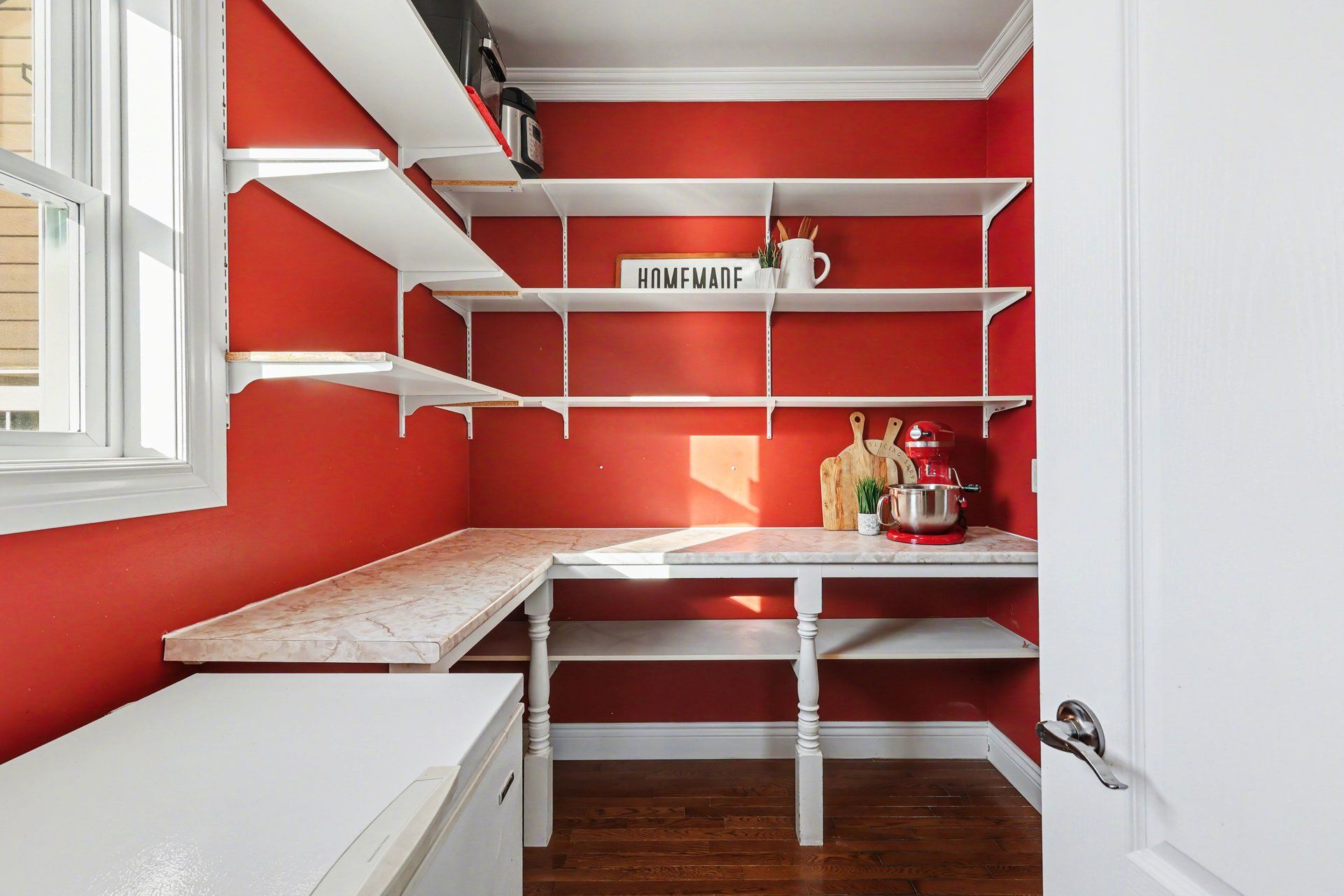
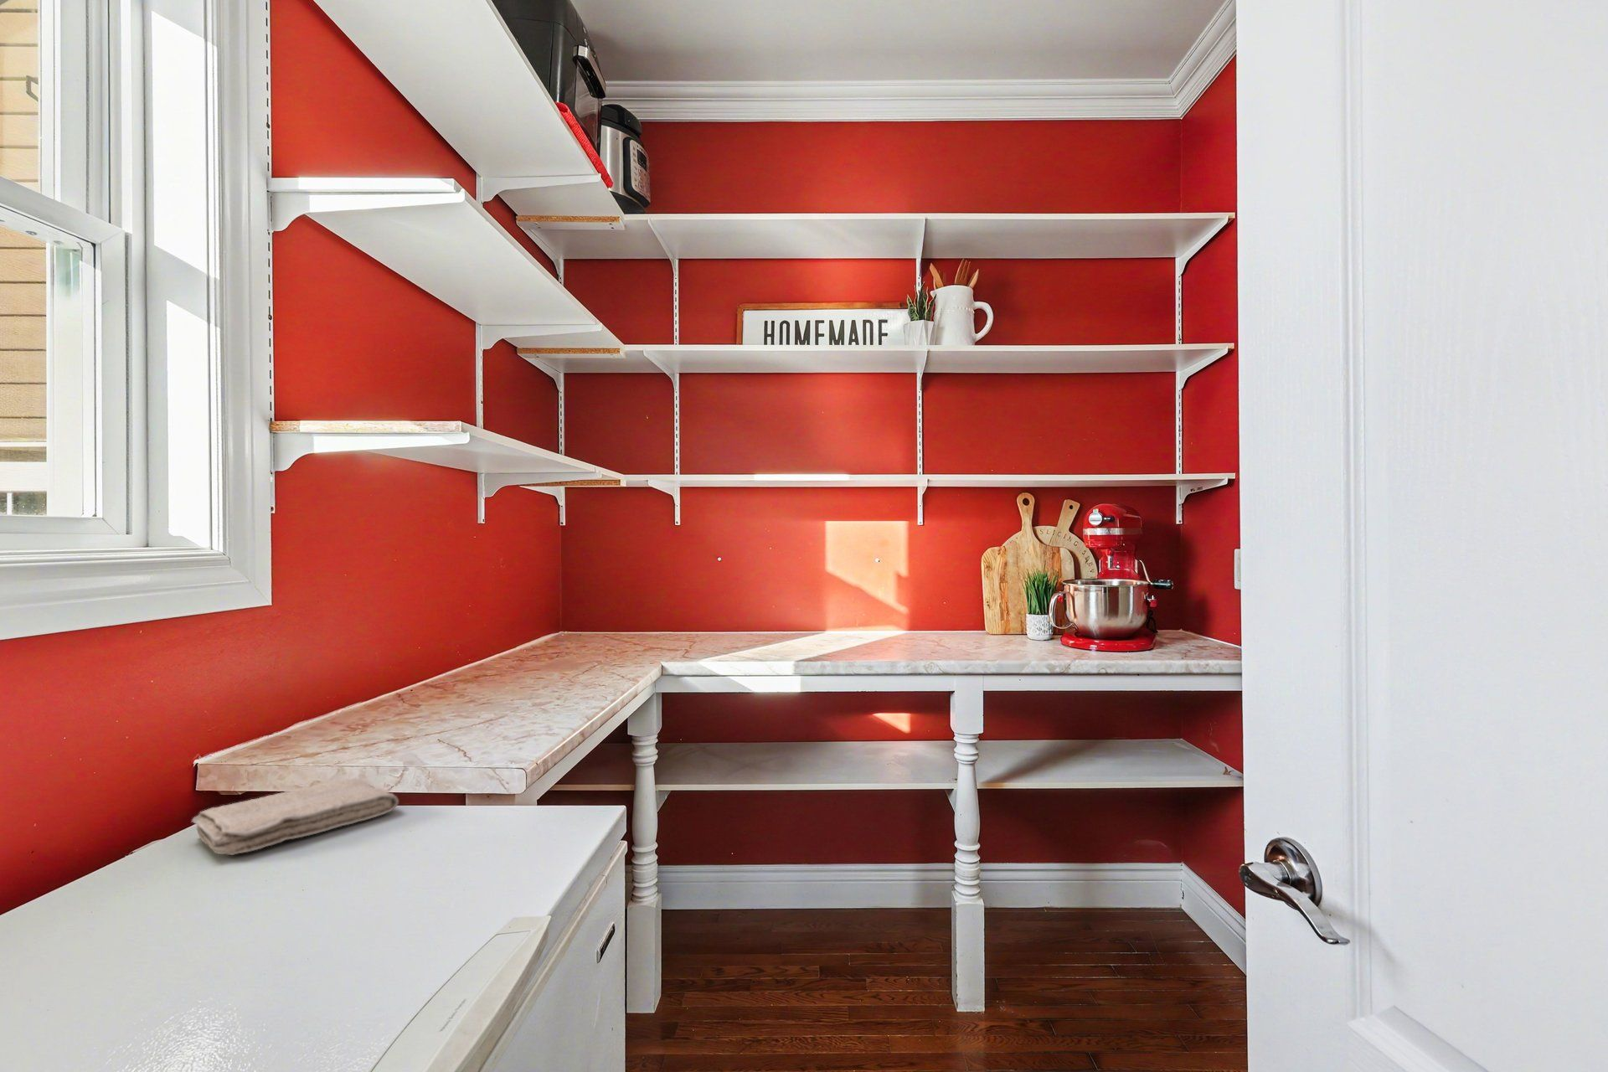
+ washcloth [191,778,400,855]
